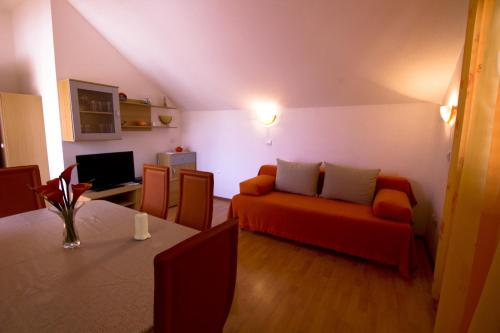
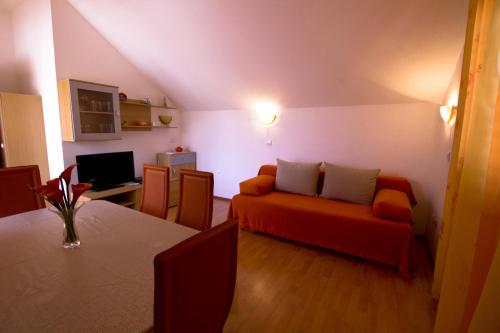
- candle [133,212,152,241]
